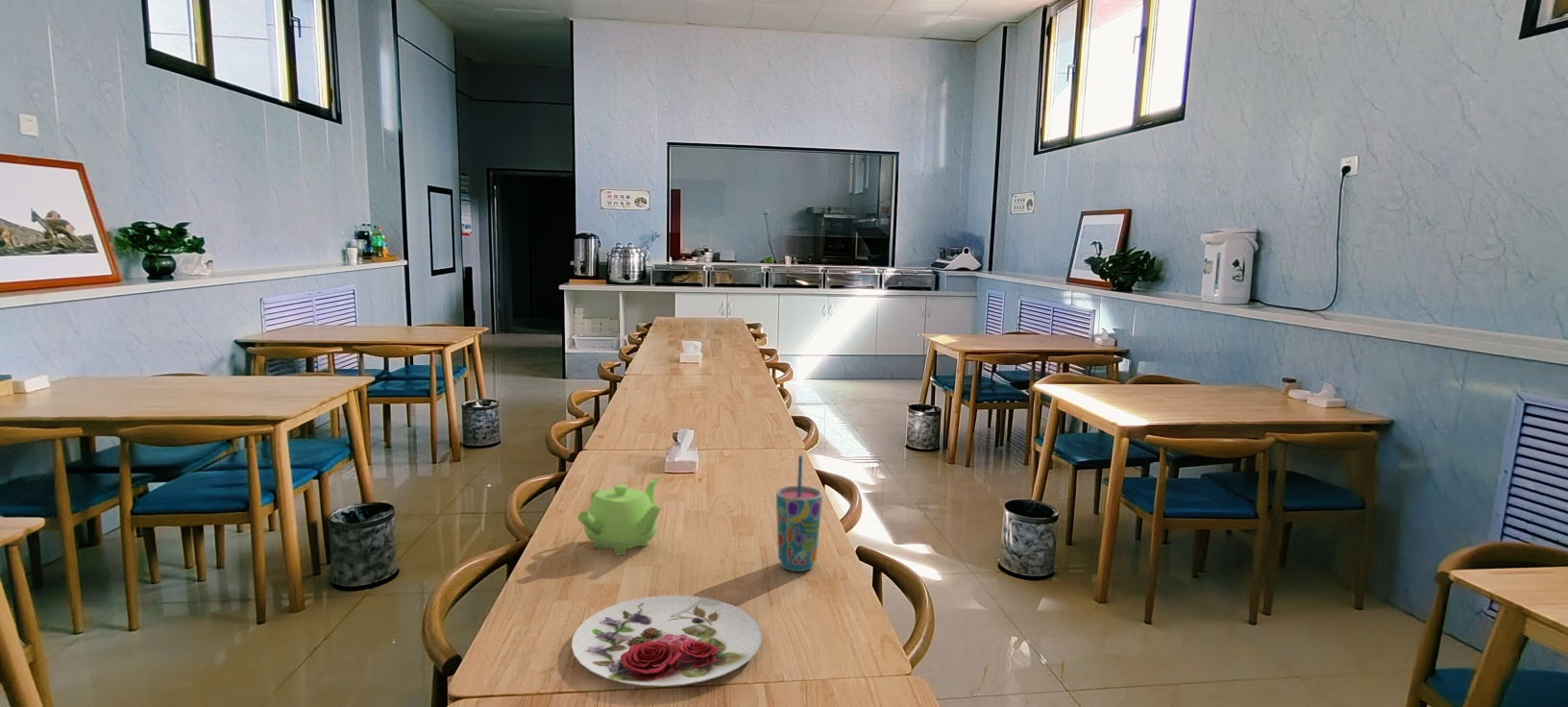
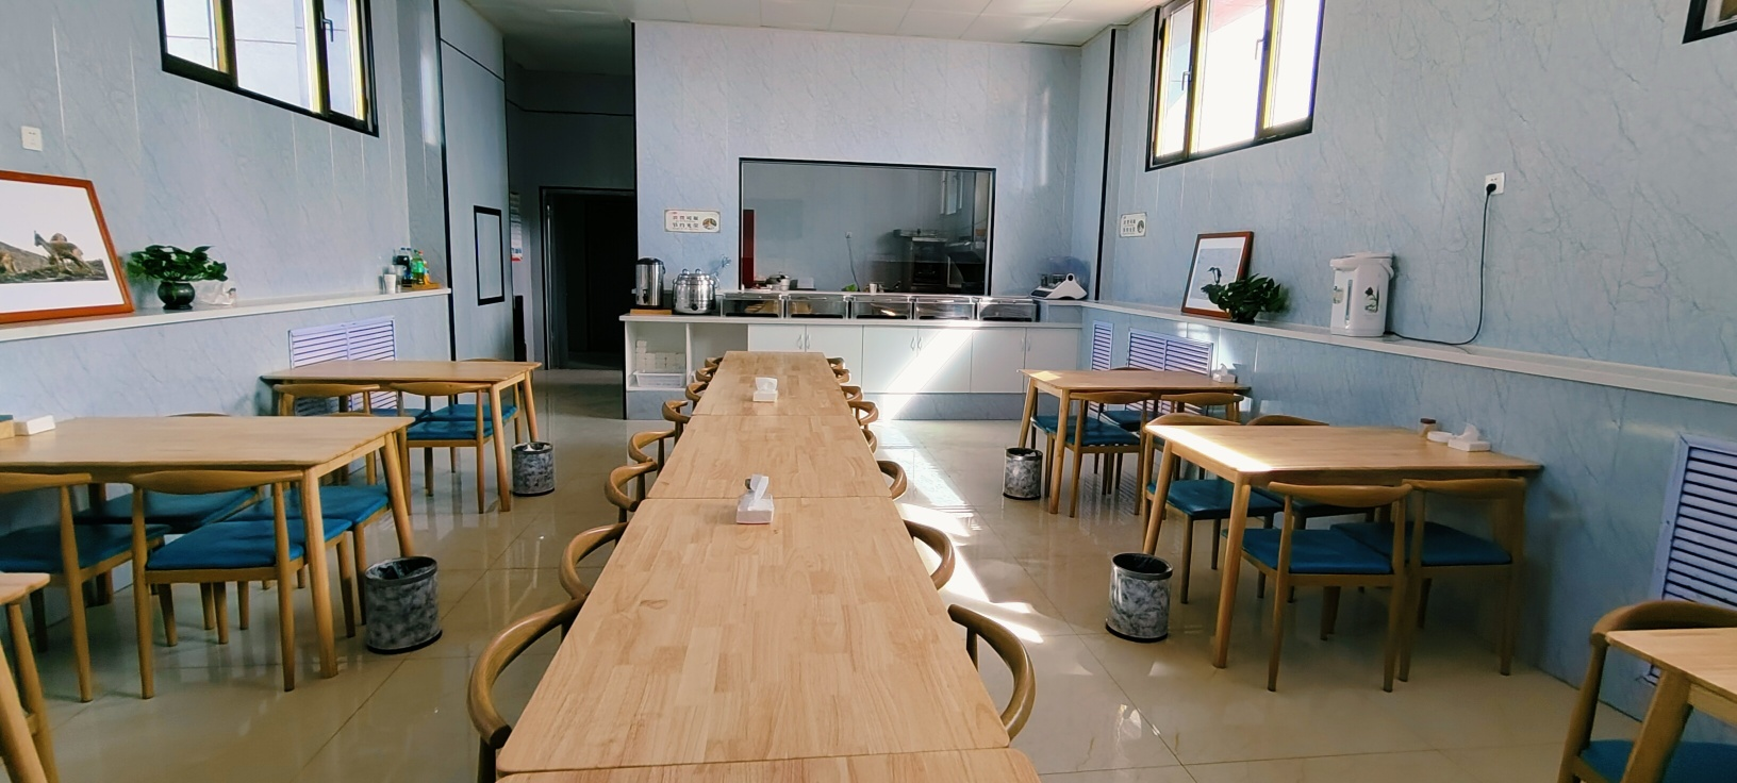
- cup [775,454,823,573]
- plate [571,595,763,688]
- teapot [576,476,662,556]
